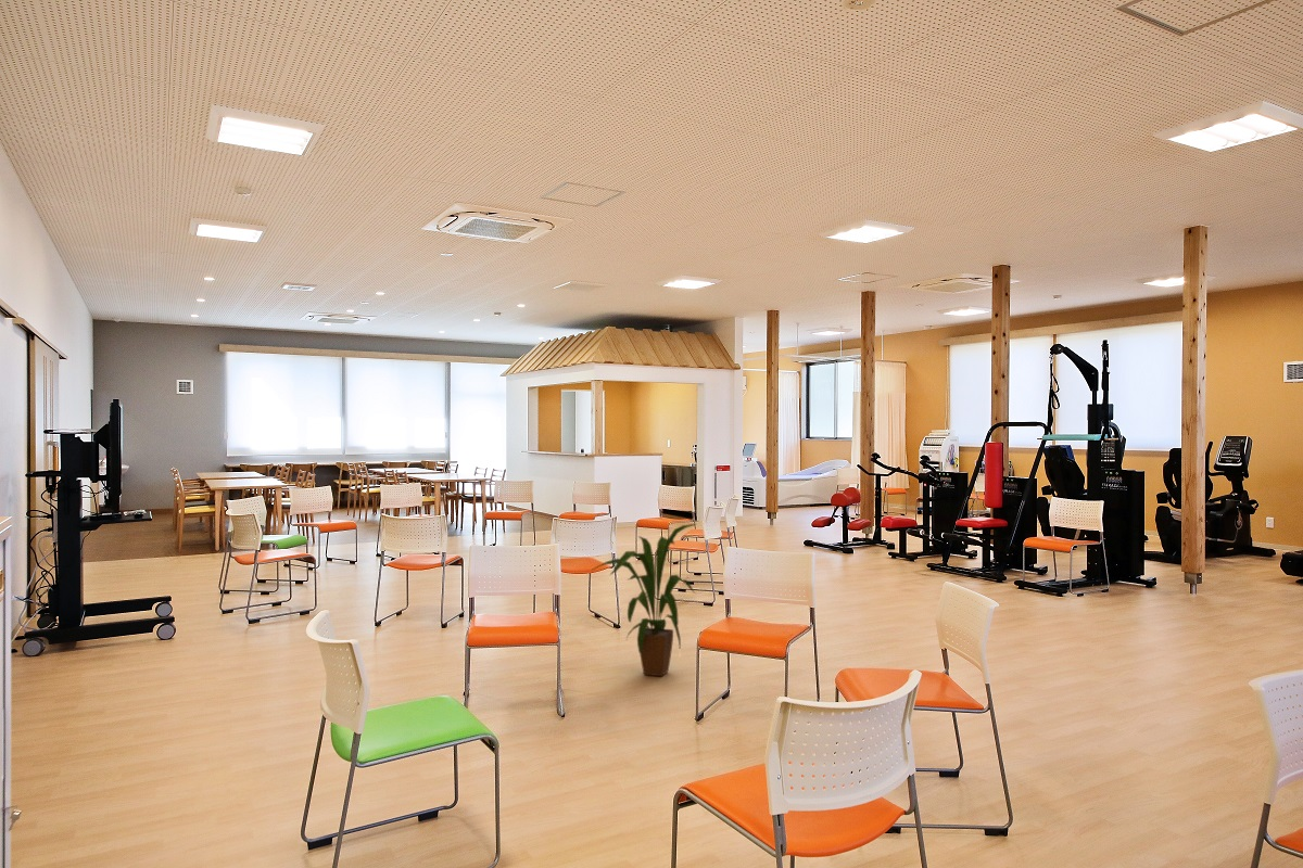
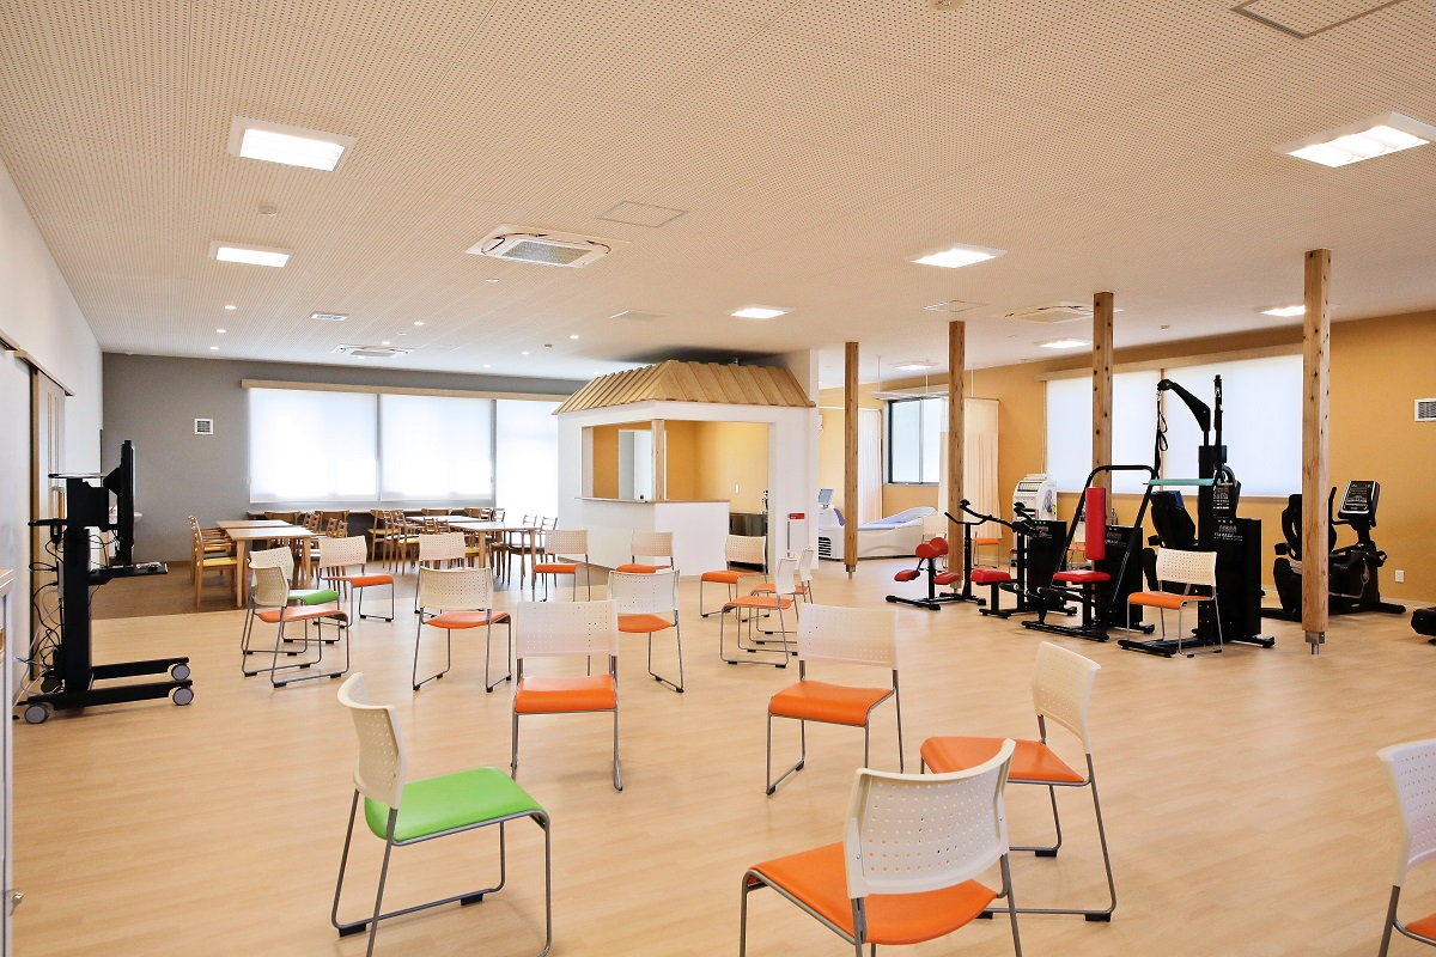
- house plant [590,523,697,677]
